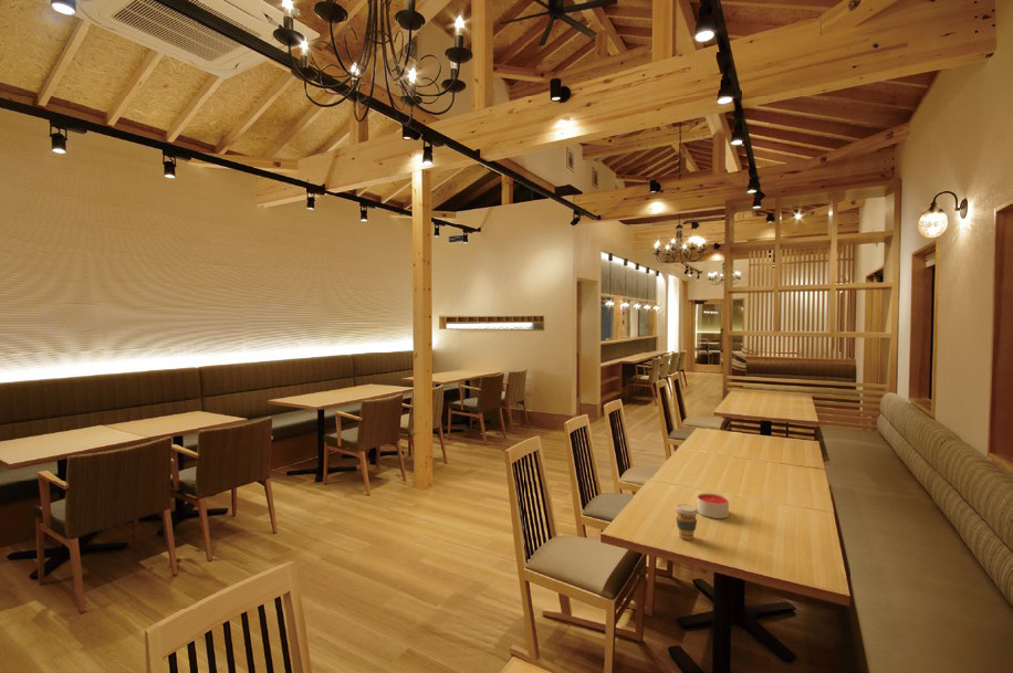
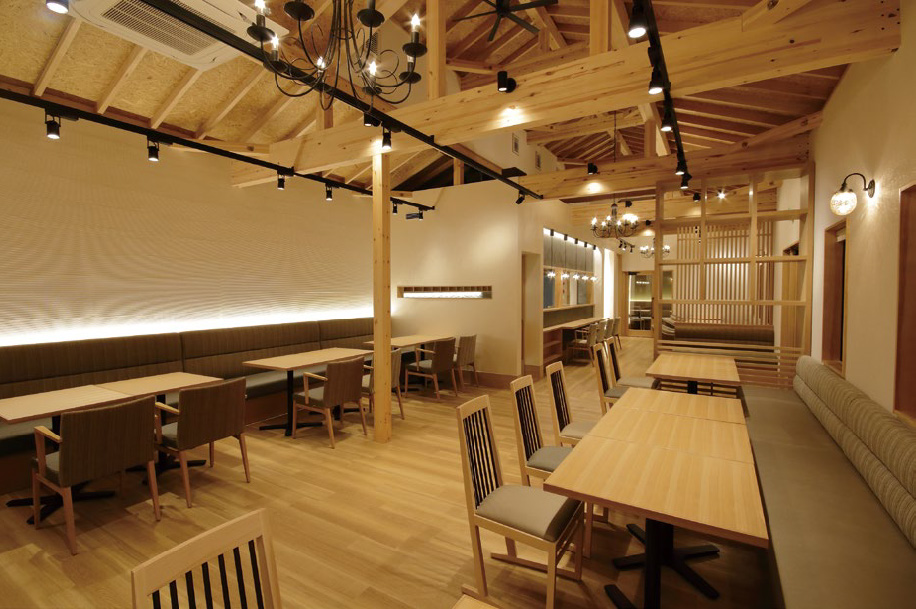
- coffee cup [673,503,699,540]
- candle [697,492,730,519]
